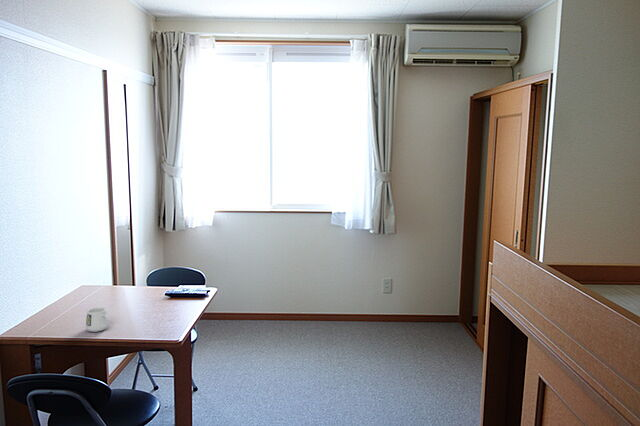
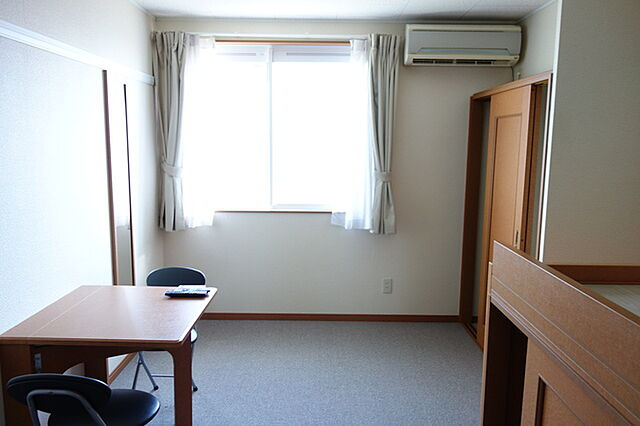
- mug [85,306,110,333]
